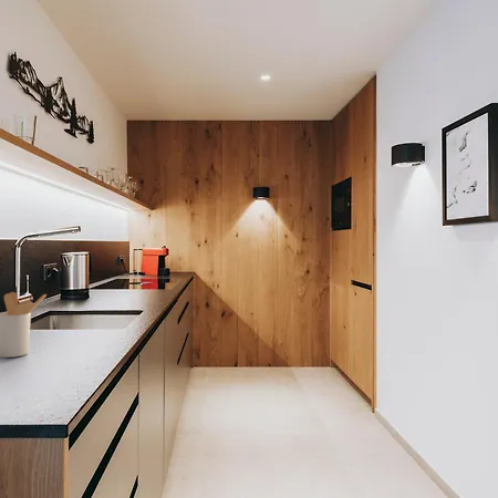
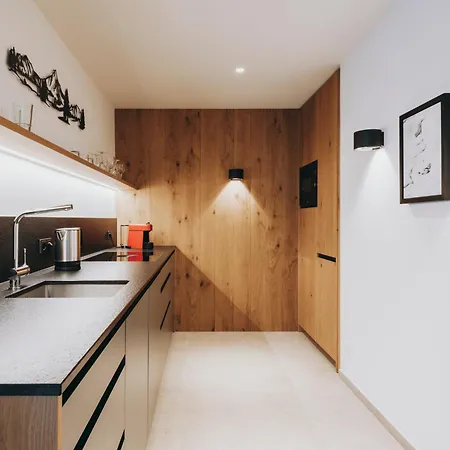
- utensil holder [0,291,46,359]
